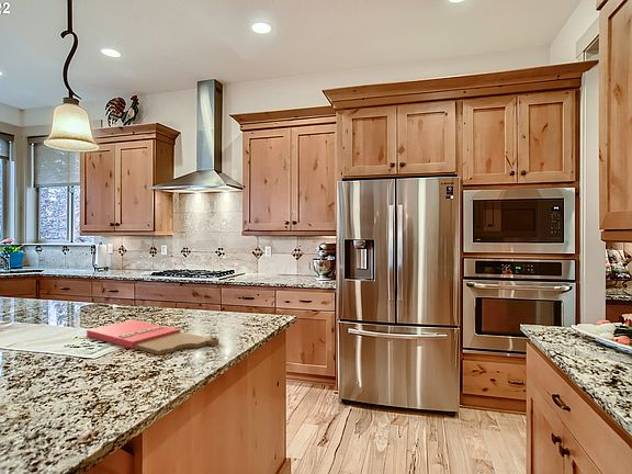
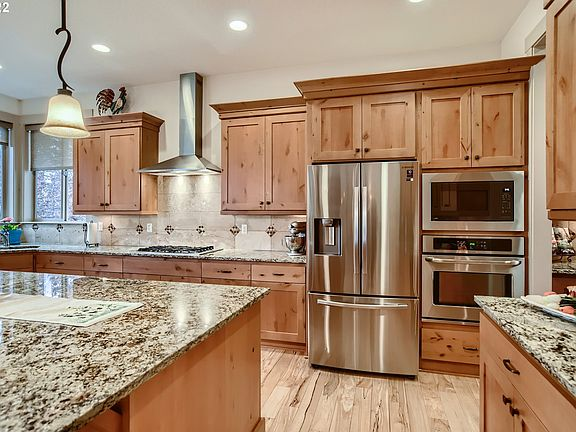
- cutting board [86,319,219,356]
